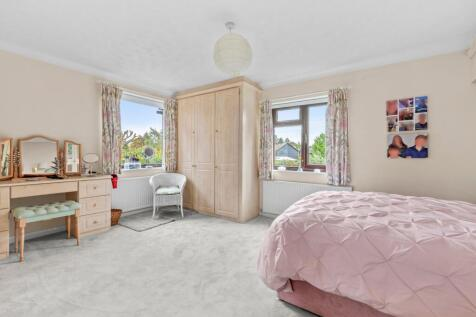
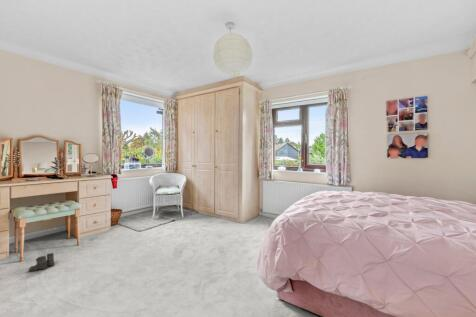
+ boots [27,252,58,272]
